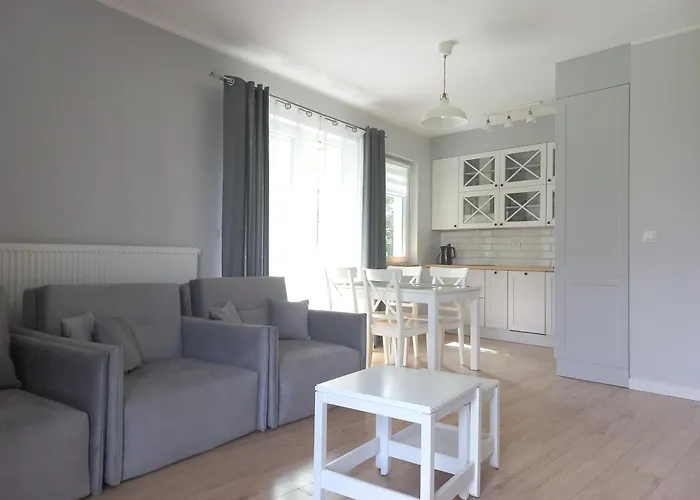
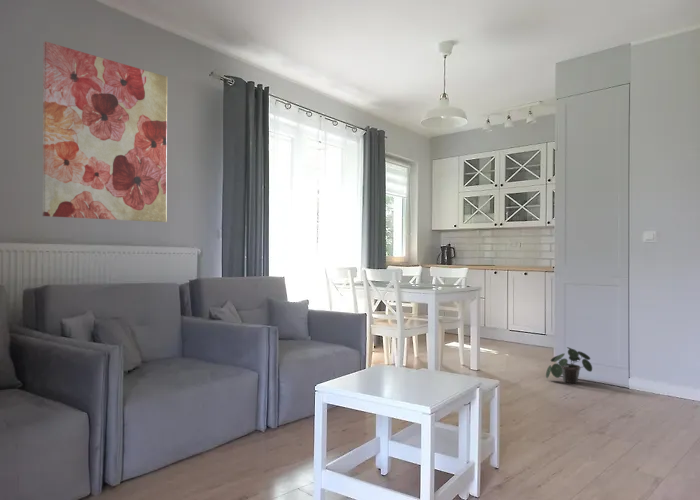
+ wall art [42,40,168,223]
+ potted plant [545,346,593,384]
